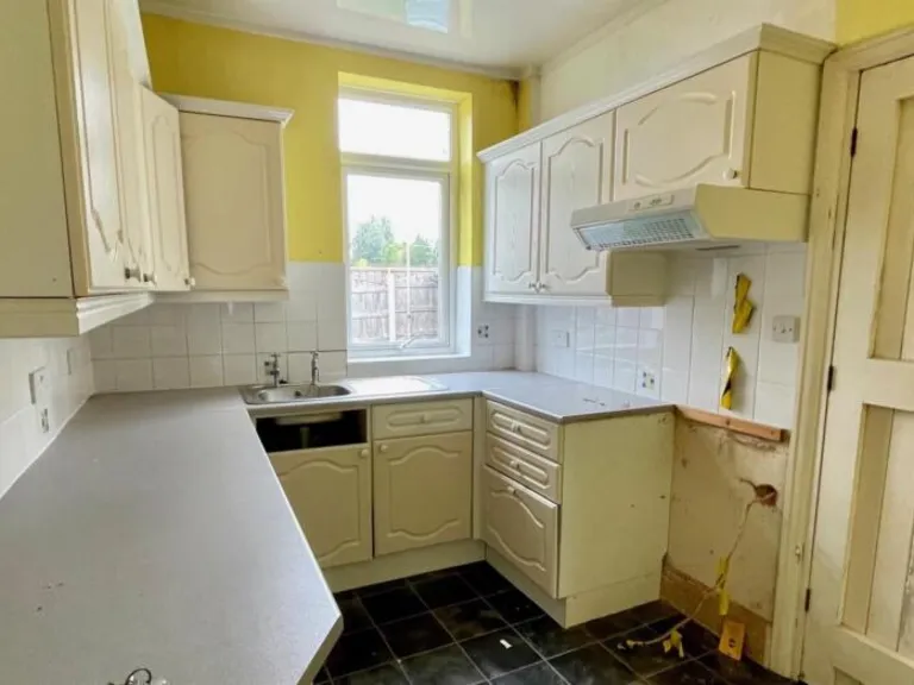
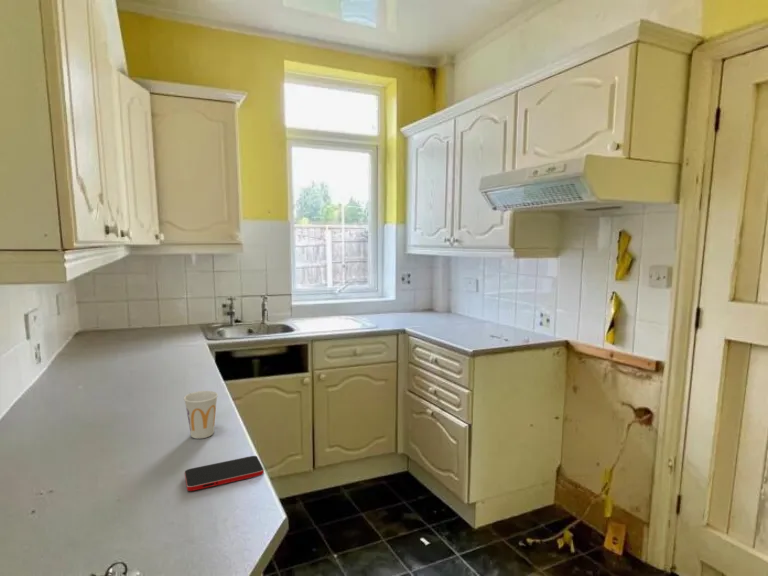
+ smartphone [184,455,265,492]
+ cup [183,390,219,440]
